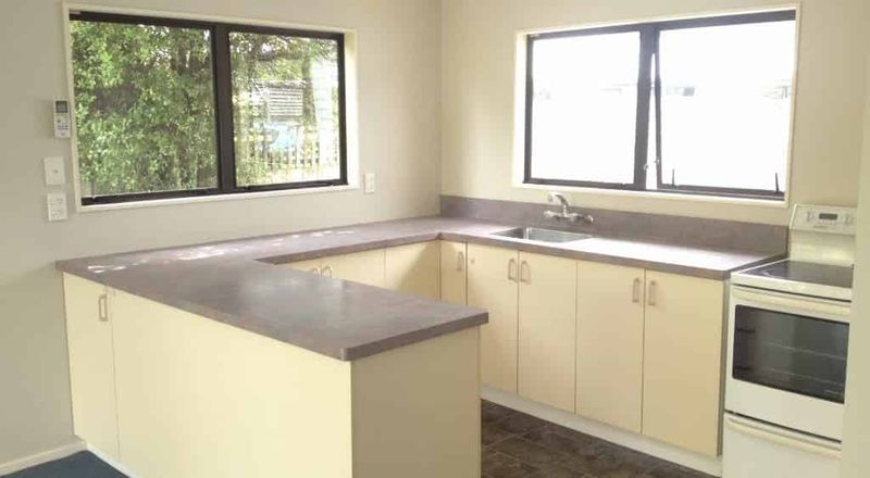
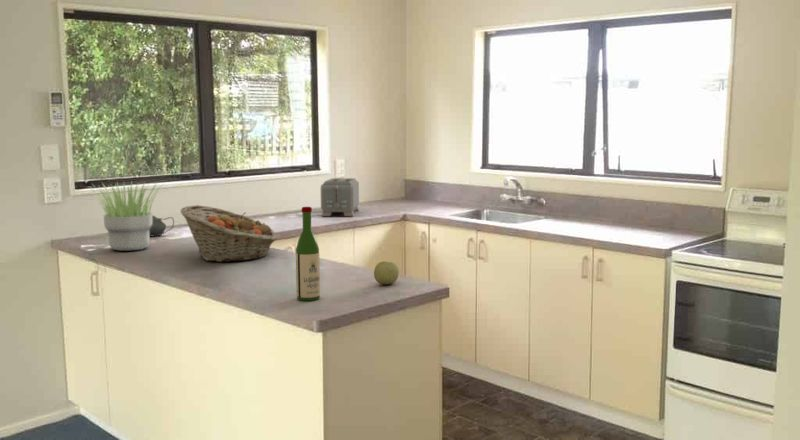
+ potted plant [88,181,165,252]
+ wine bottle [295,206,321,302]
+ toaster [320,177,360,217]
+ teapot [149,215,175,237]
+ fruit basket [179,204,278,263]
+ apple [373,260,400,285]
